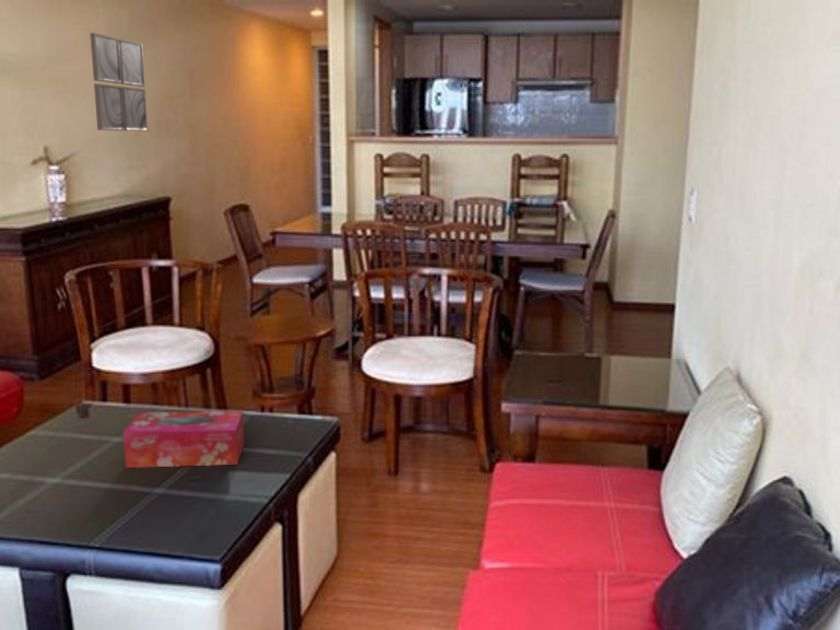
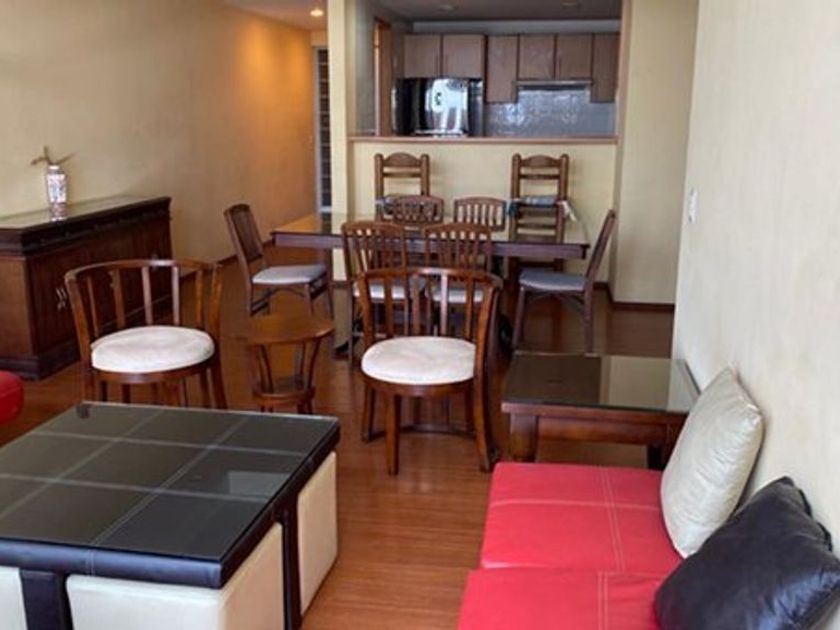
- wall art [89,32,149,132]
- tissue box [122,410,245,469]
